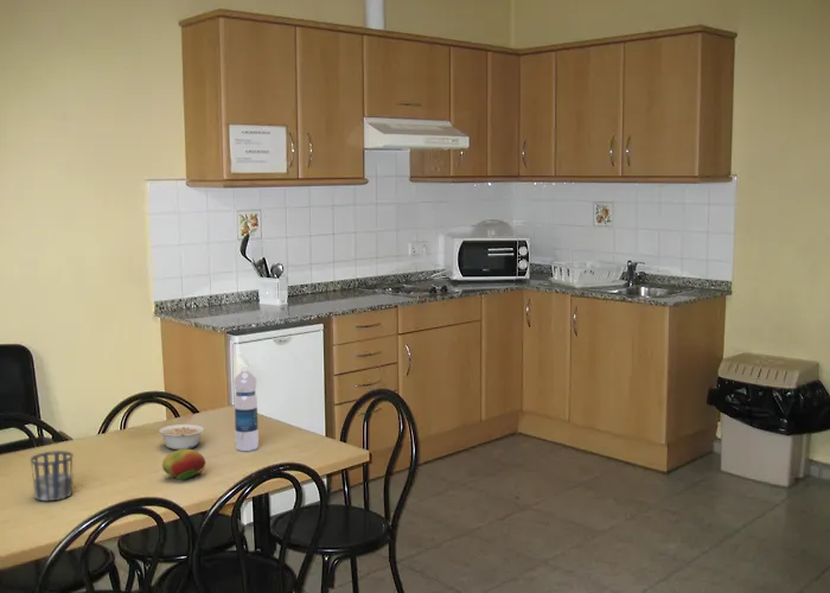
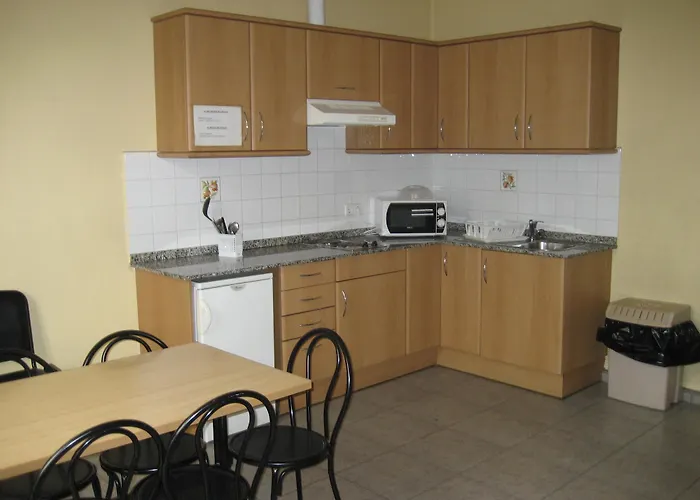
- water bottle [232,365,260,452]
- cup [30,449,74,503]
- fruit [161,448,206,482]
- legume [158,423,205,451]
